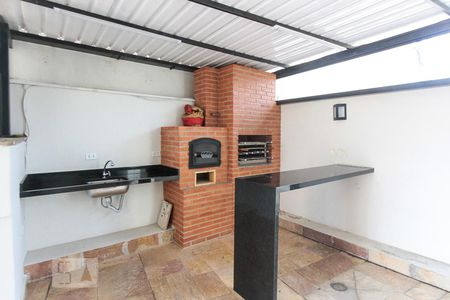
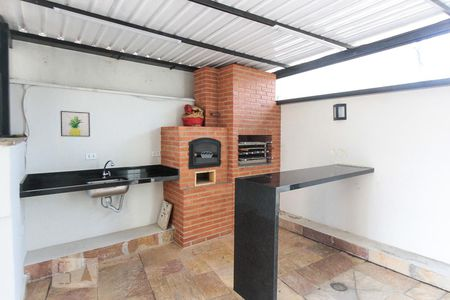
+ wall art [59,110,91,138]
